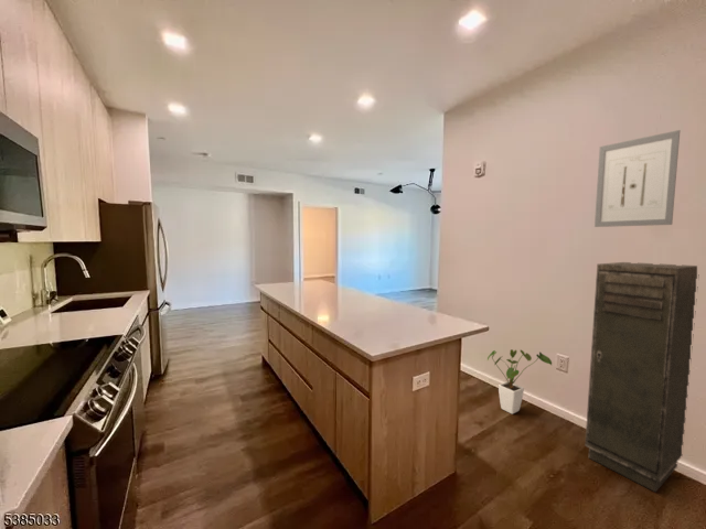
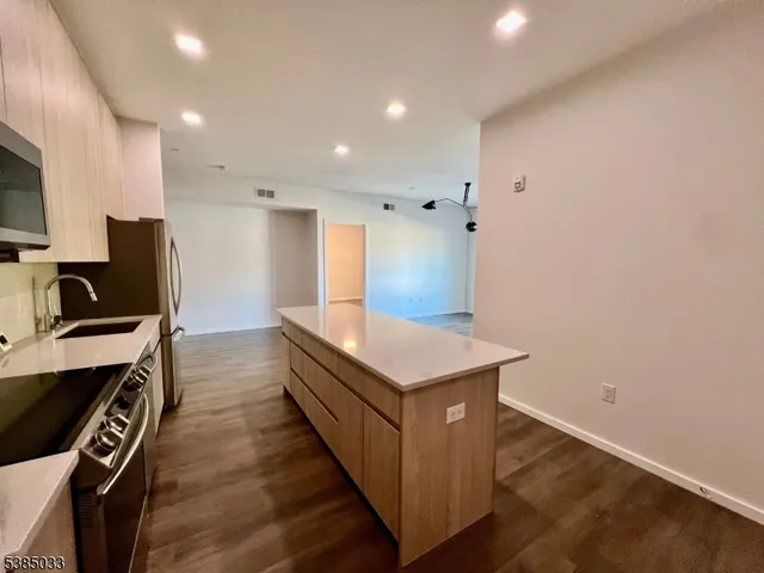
- house plant [486,348,553,415]
- wall art [593,129,681,228]
- storage cabinet [584,261,698,493]
